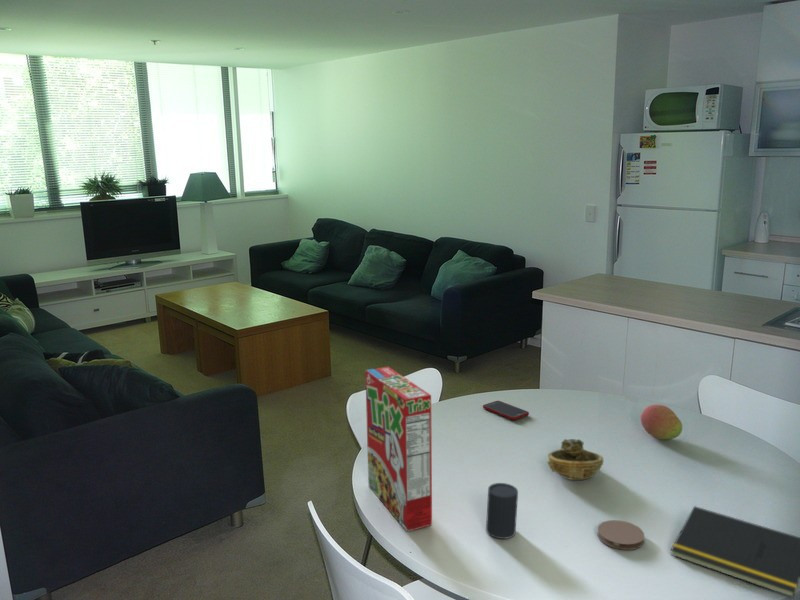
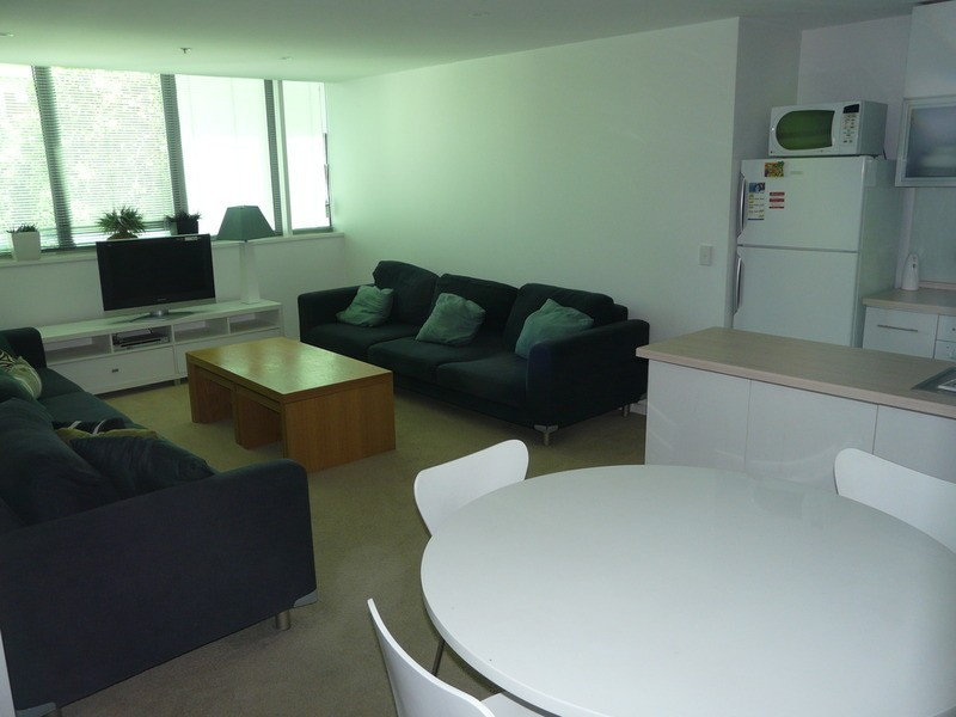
- cup [485,482,519,540]
- cereal box [364,366,433,533]
- coaster [597,519,645,551]
- cell phone [482,400,530,421]
- notepad [670,505,800,599]
- fruit [640,403,683,441]
- decorative bowl [546,438,604,481]
